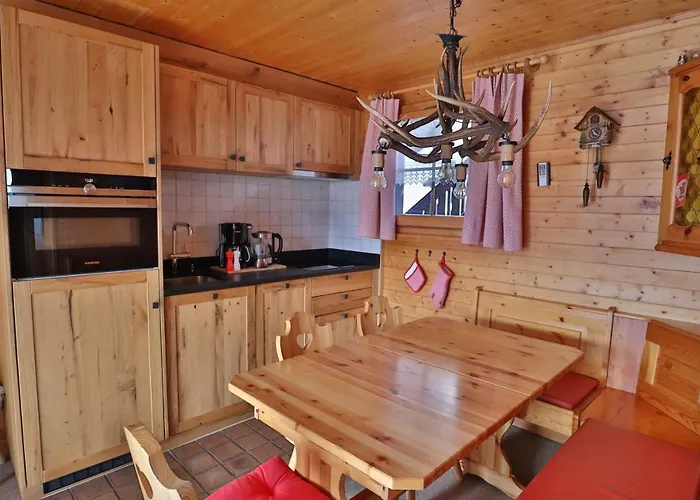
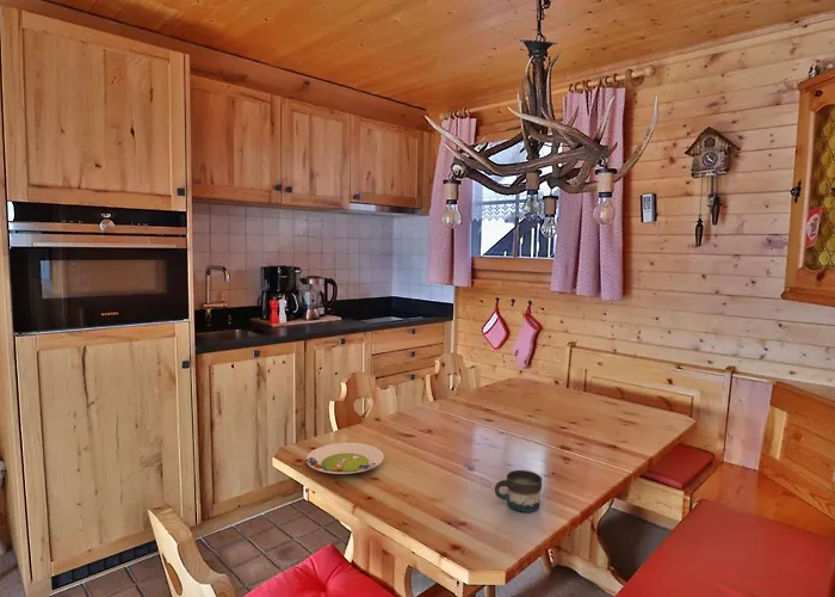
+ mug [494,469,543,513]
+ salad plate [304,442,385,475]
